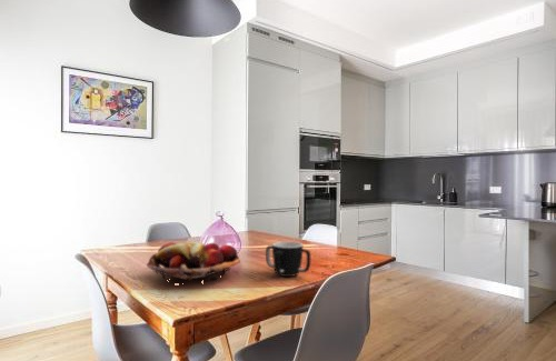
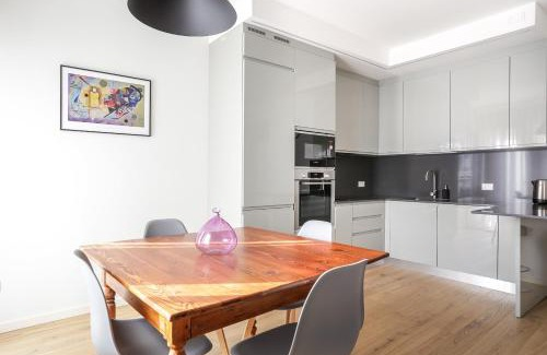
- mug [265,240,311,278]
- fruit basket [146,241,241,285]
